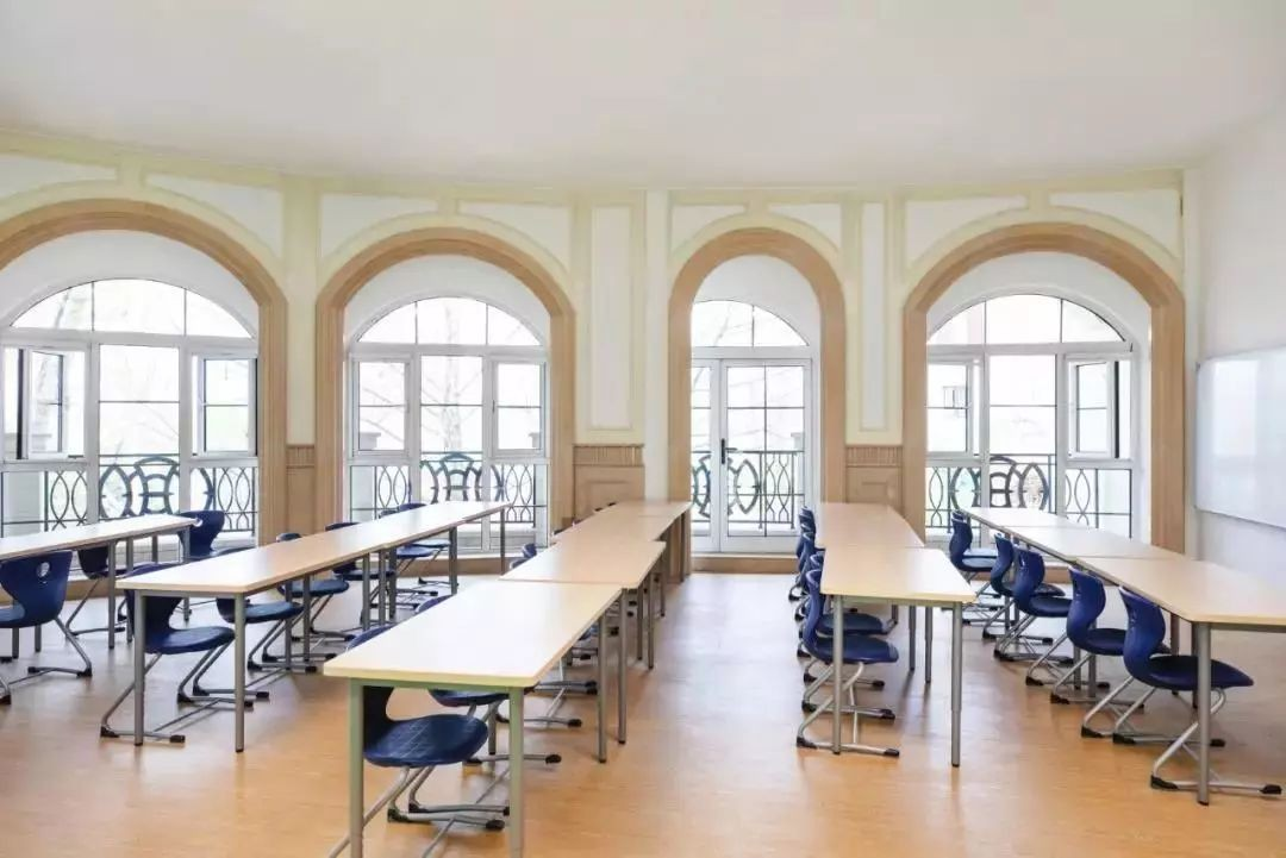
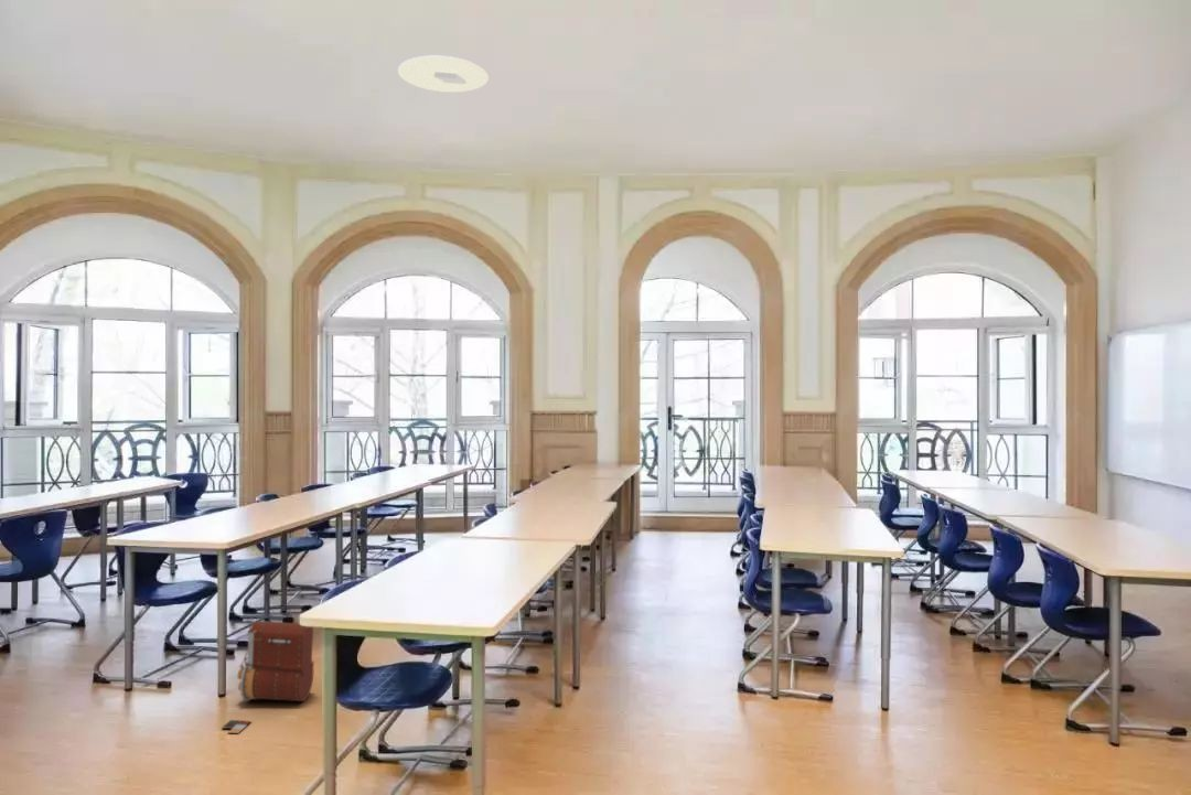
+ ceiling light [397,55,490,94]
+ backpack [221,621,315,734]
